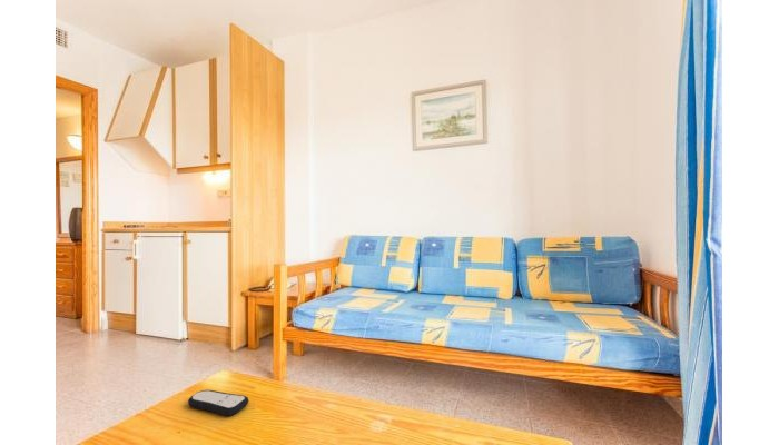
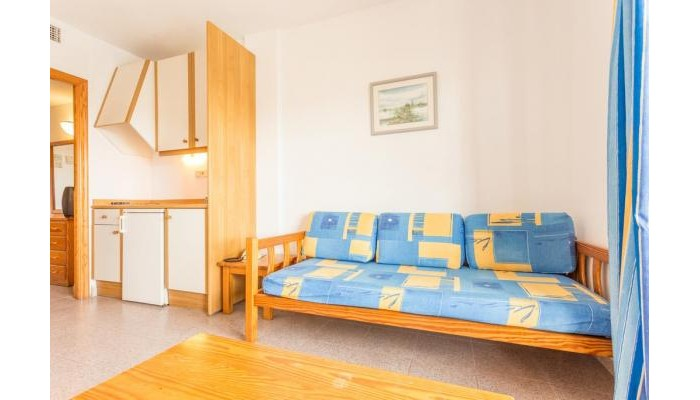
- remote control [187,389,249,416]
